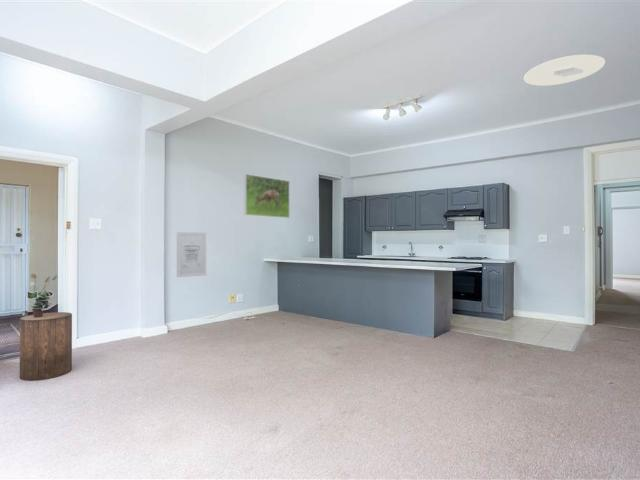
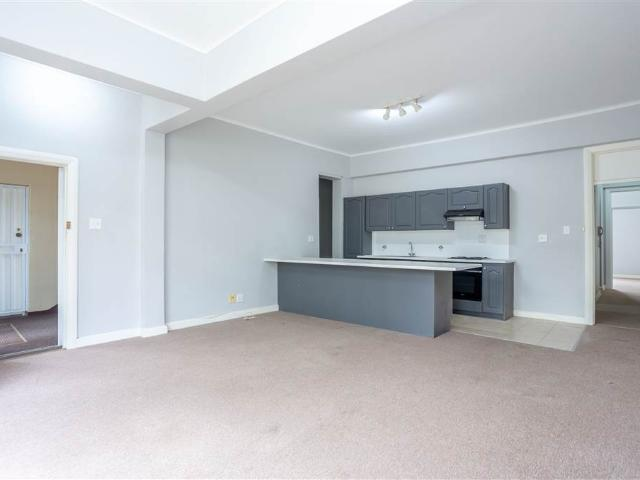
- wall art [176,231,207,278]
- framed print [243,173,290,219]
- ceiling light [523,53,606,87]
- stool [19,311,73,381]
- potted plant [27,272,58,318]
